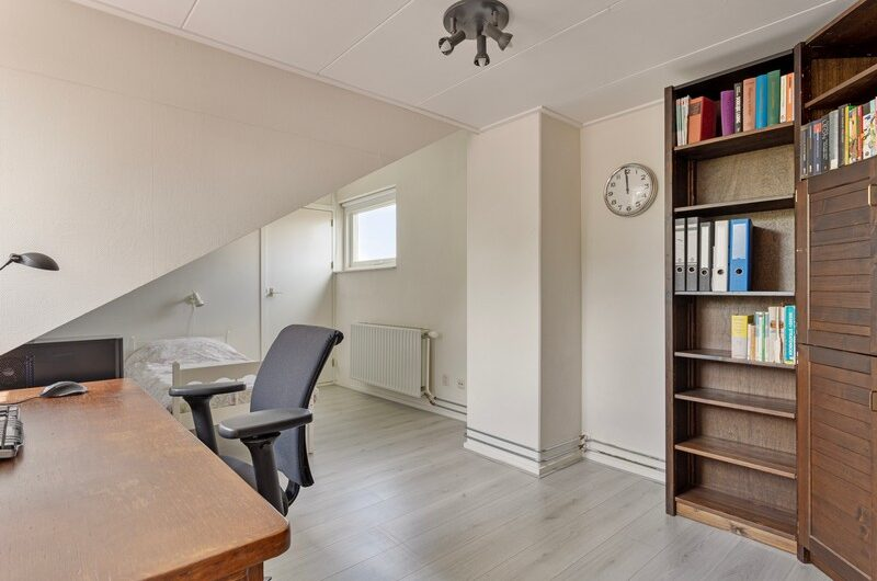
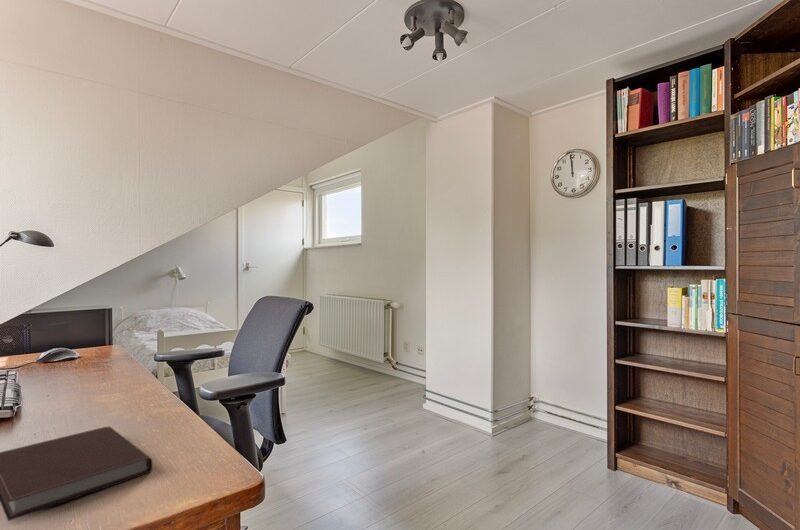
+ notebook [0,426,153,522]
